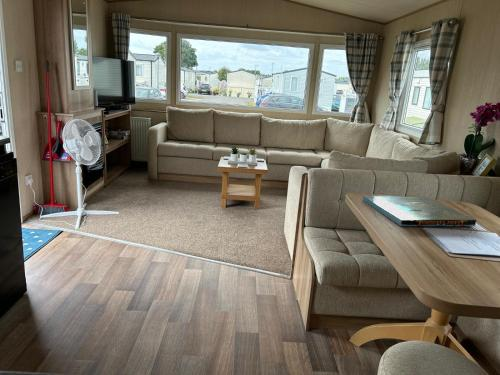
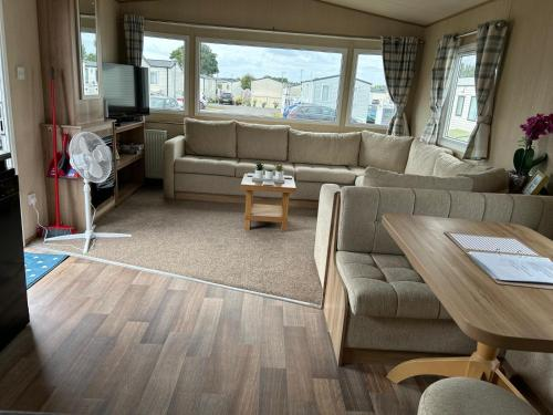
- board game [362,195,477,227]
